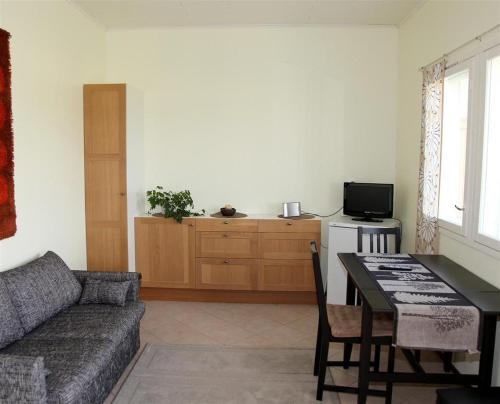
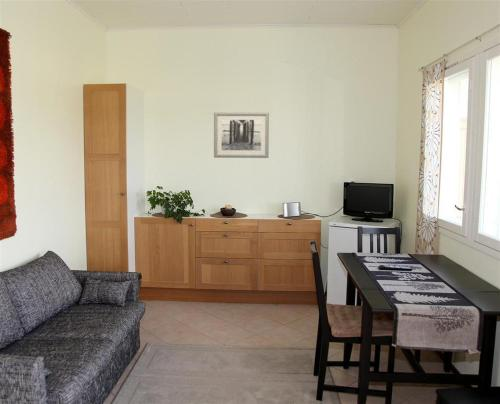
+ wall art [213,111,270,159]
